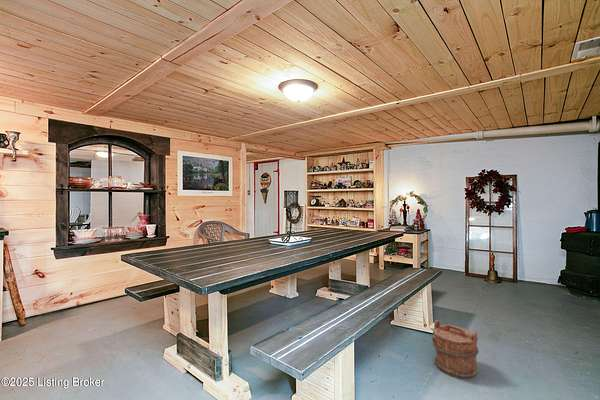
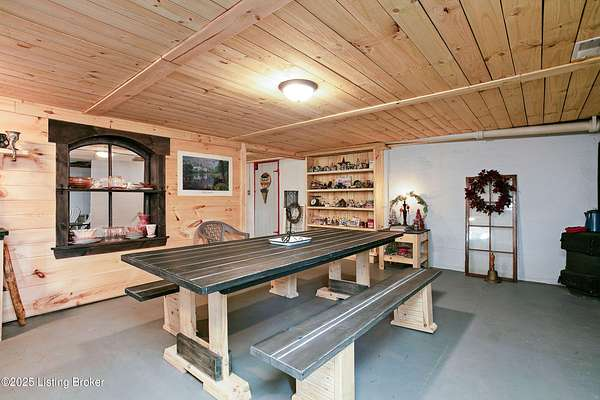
- bucket [431,319,480,379]
